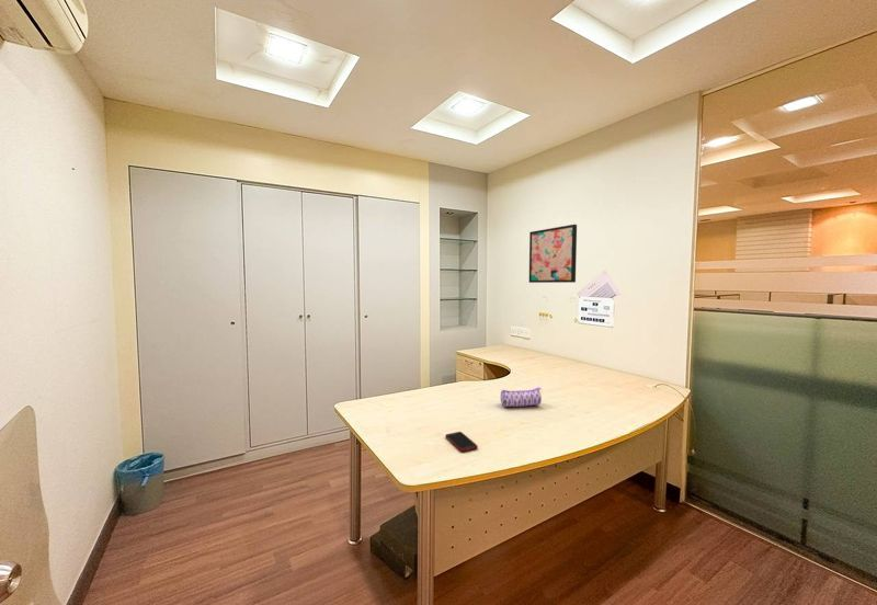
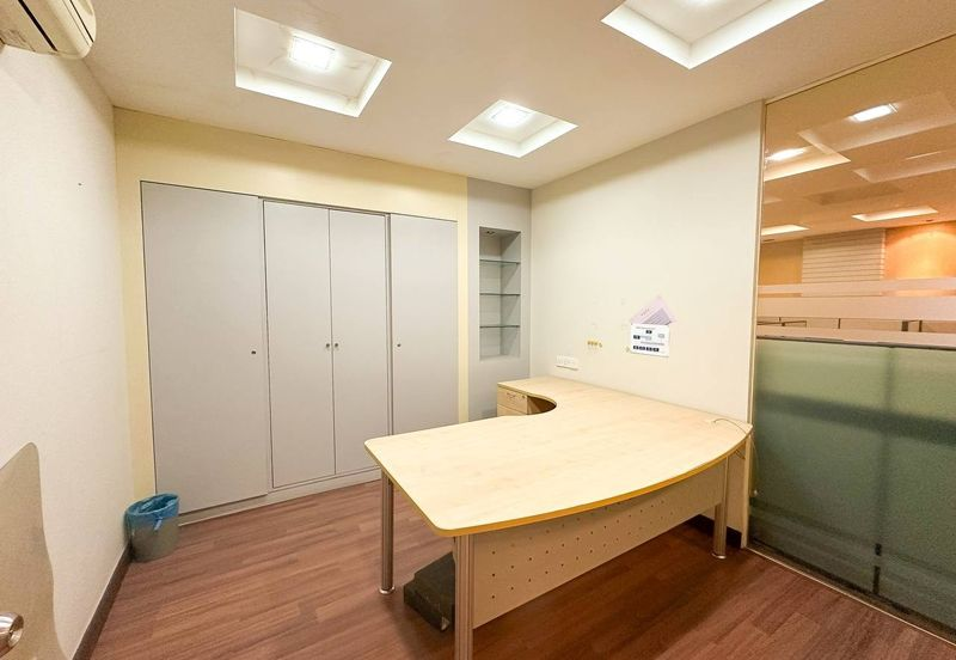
- pencil case [500,386,543,408]
- wall art [528,224,578,284]
- cell phone [444,431,479,453]
